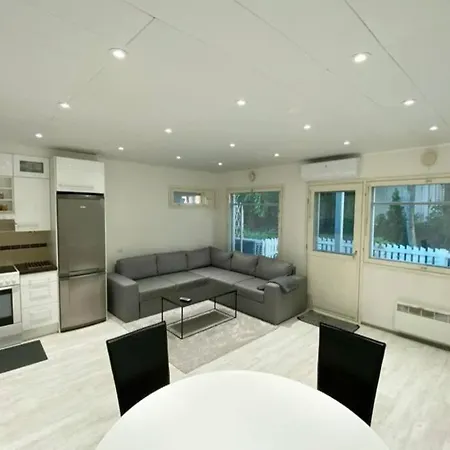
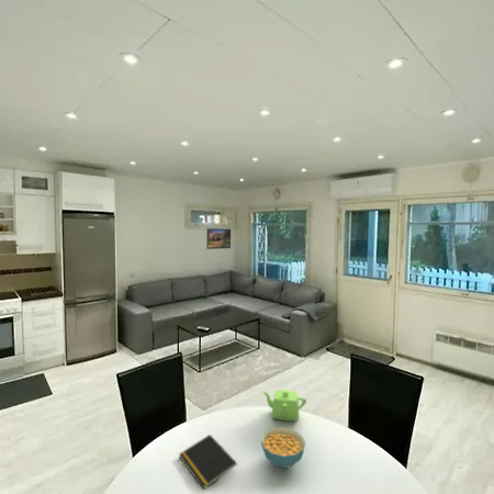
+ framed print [206,227,232,250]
+ teapot [261,388,307,422]
+ notepad [178,434,238,491]
+ cereal bowl [260,426,306,469]
